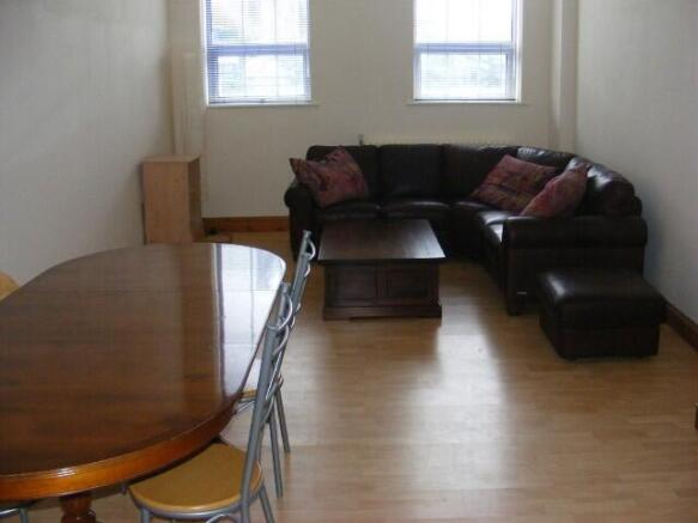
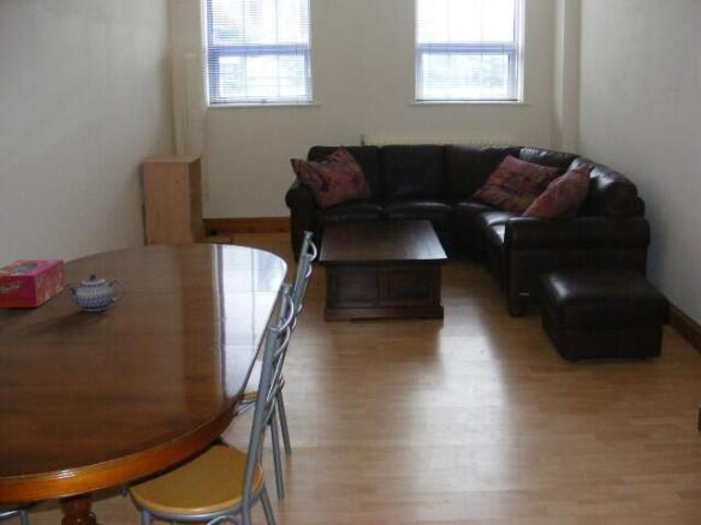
+ teapot [64,273,125,312]
+ tissue box [0,258,66,309]
